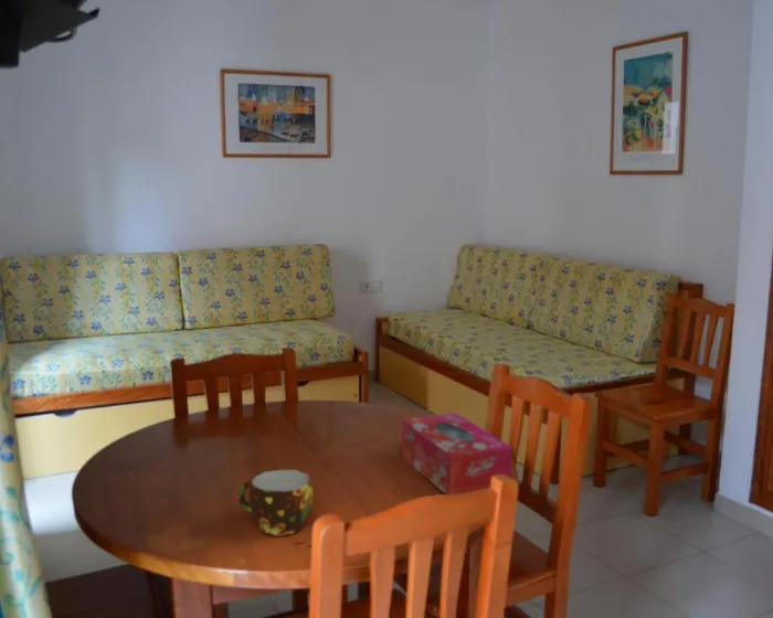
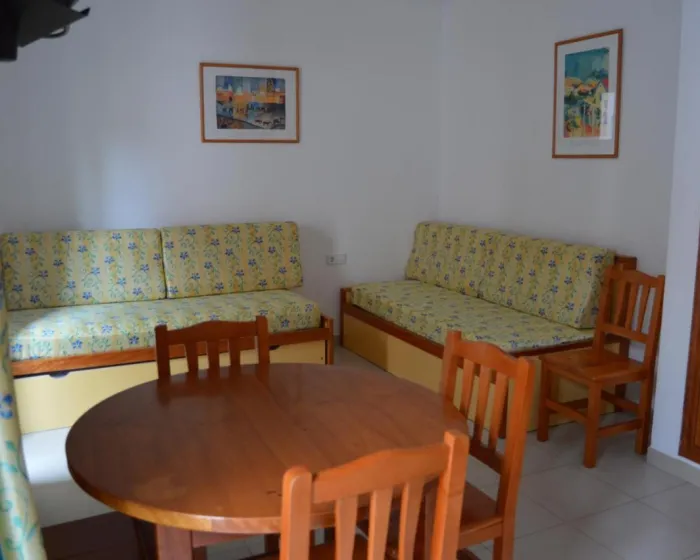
- cup [236,468,314,536]
- tissue box [401,412,513,496]
